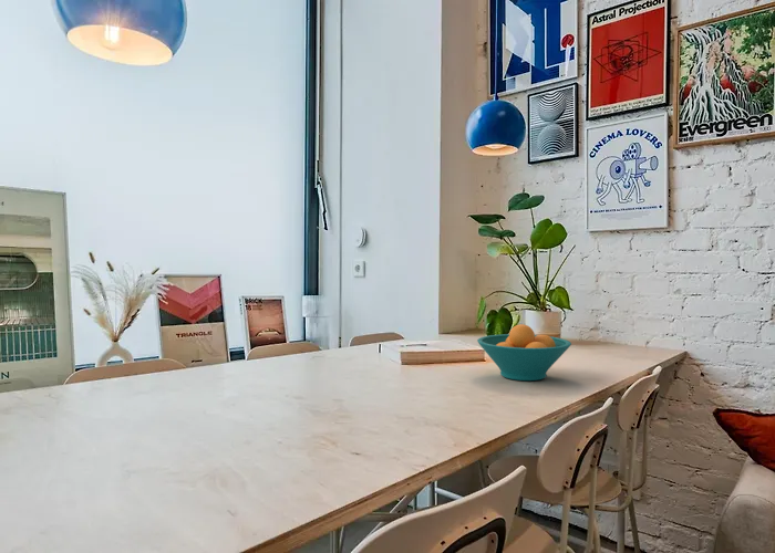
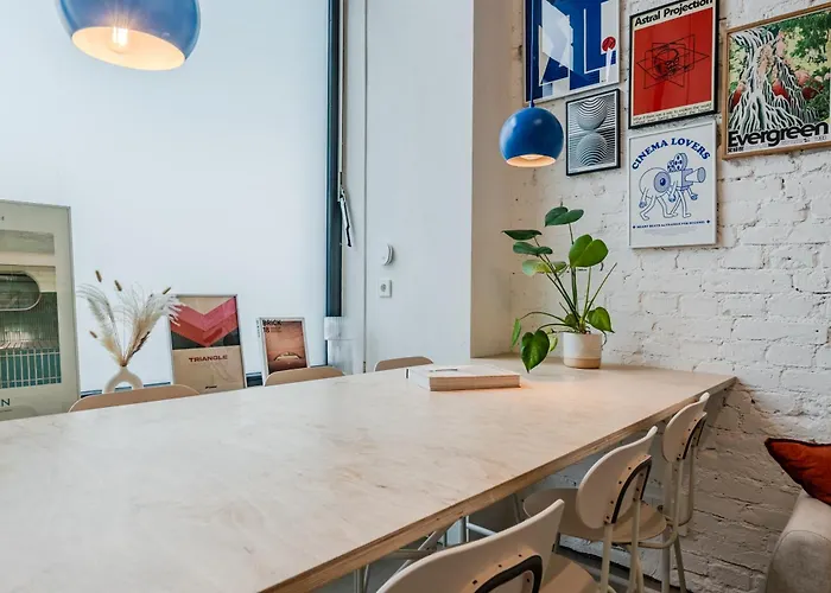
- fruit bowl [476,323,572,382]
